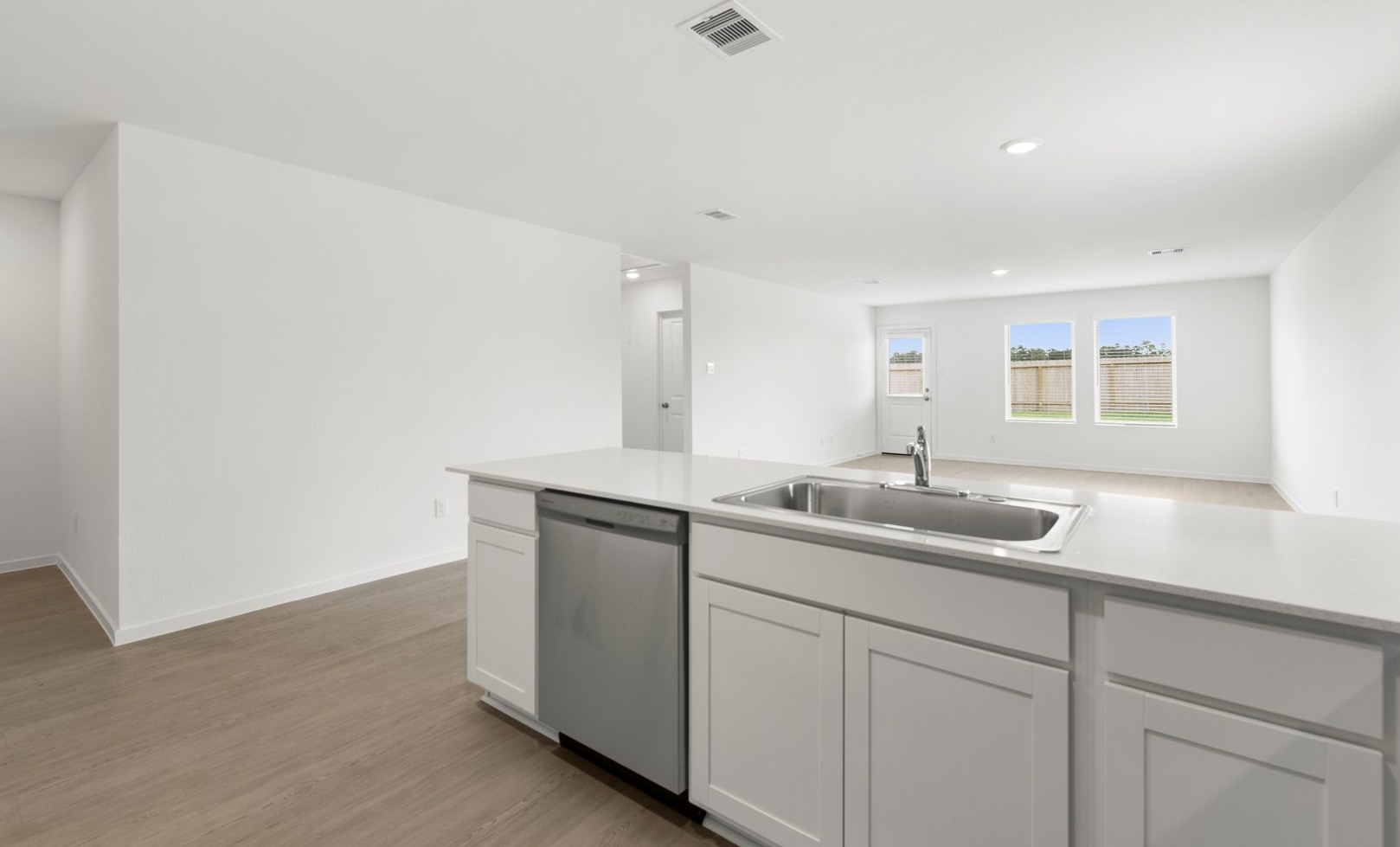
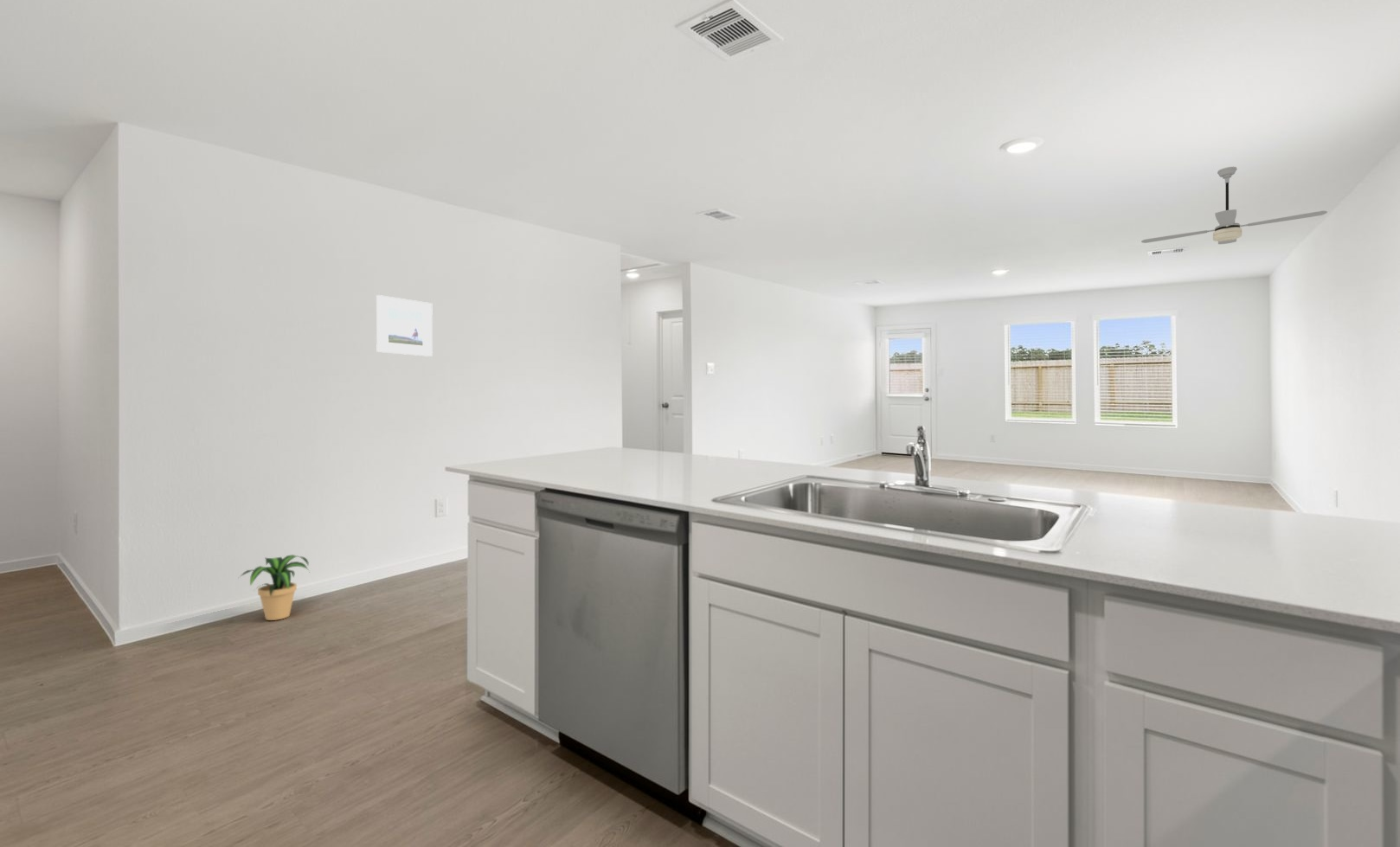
+ potted plant [238,554,311,621]
+ ceiling fan [1140,166,1328,245]
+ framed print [376,294,433,357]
